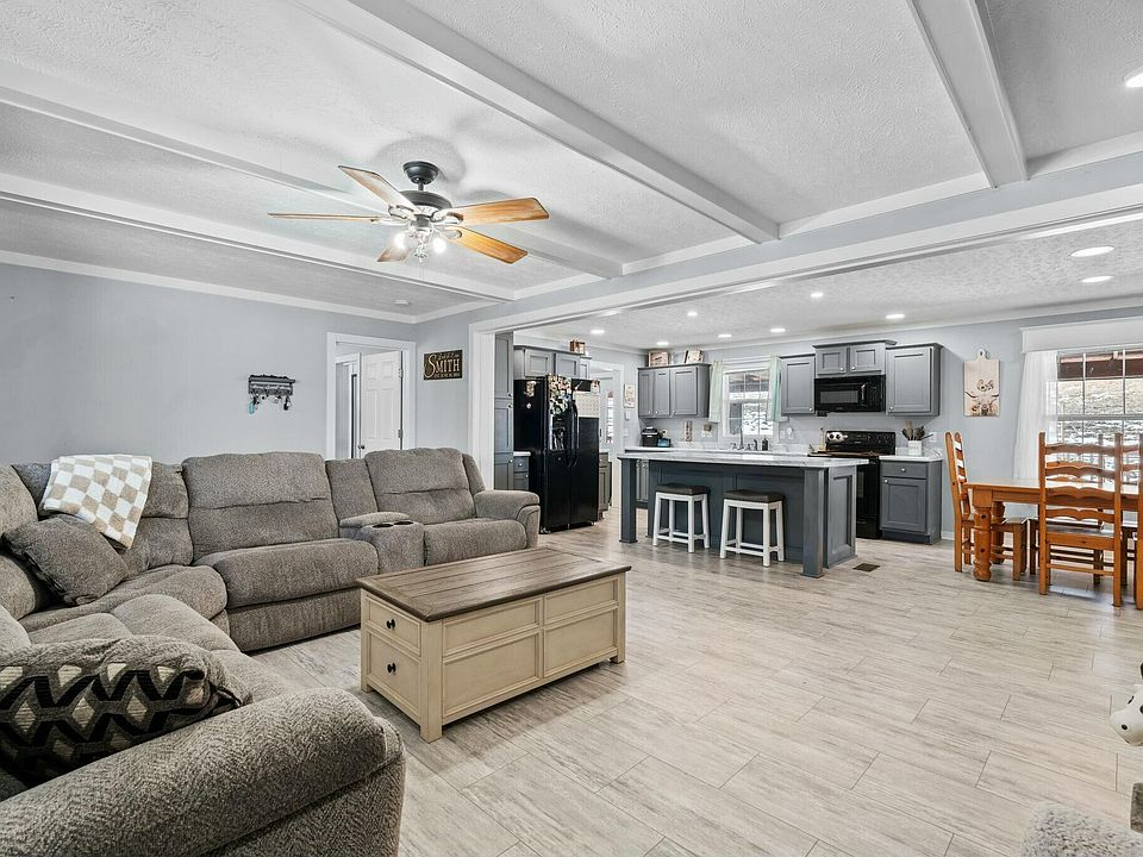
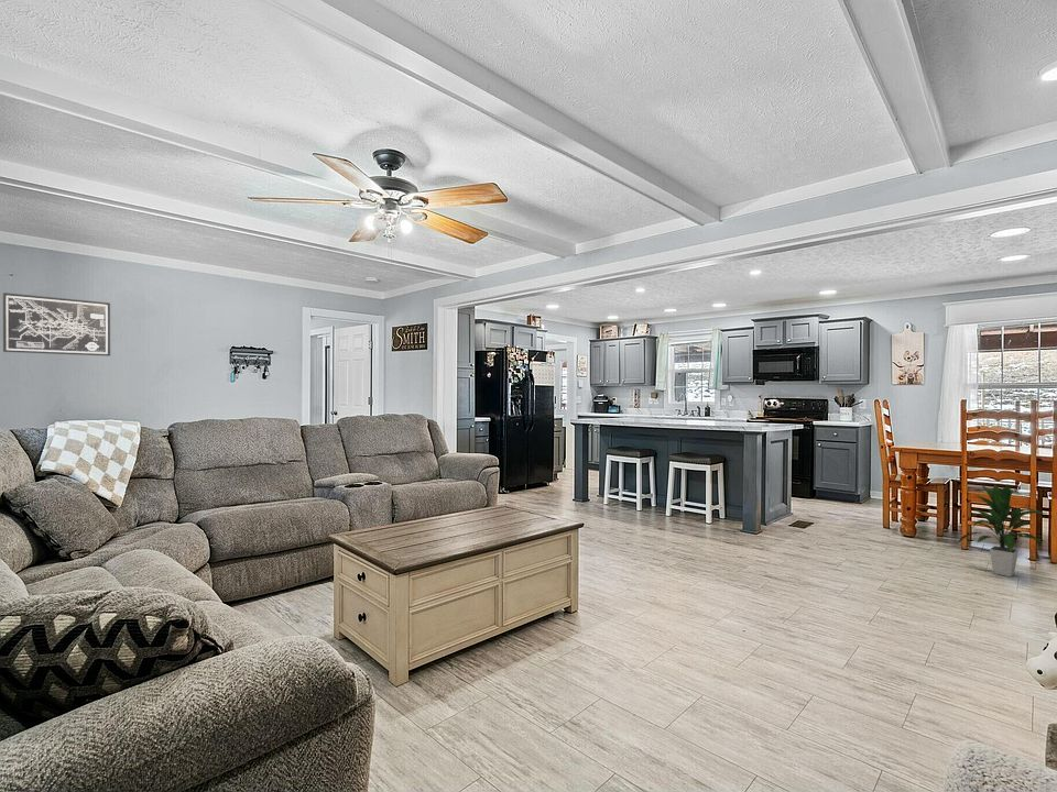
+ indoor plant [957,483,1051,578]
+ wall art [2,292,111,358]
